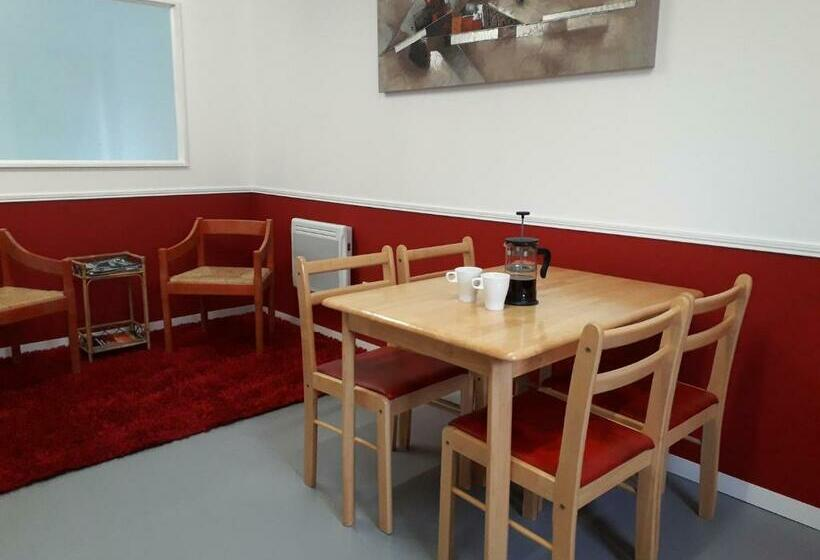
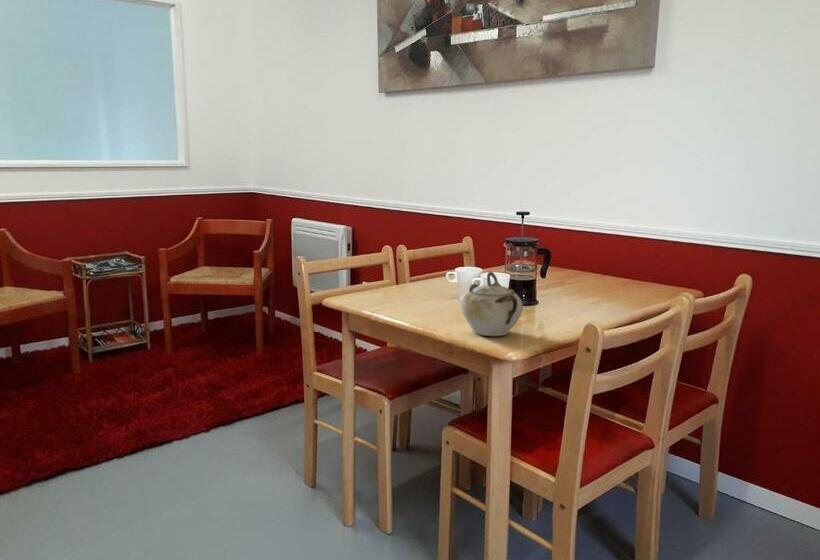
+ sugar bowl [460,271,524,337]
